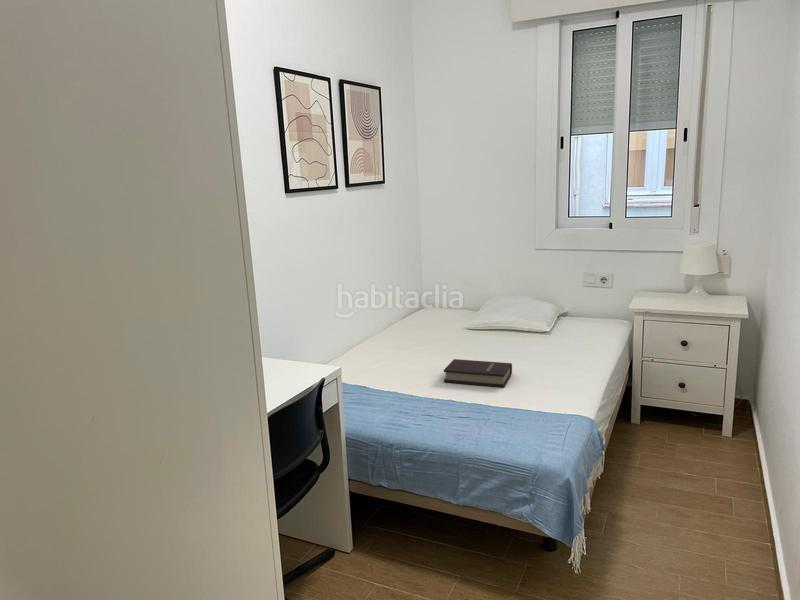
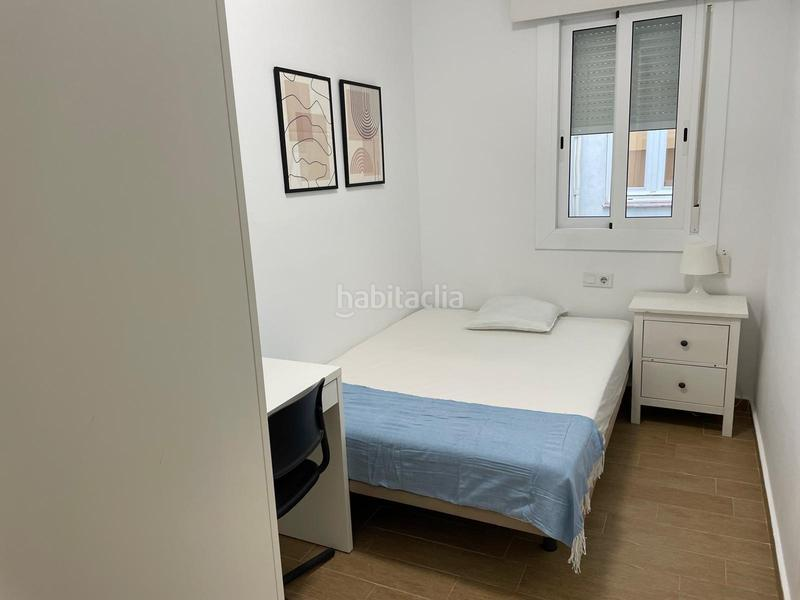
- book [443,358,513,388]
